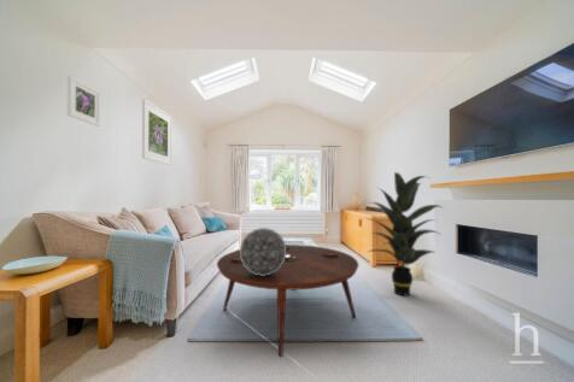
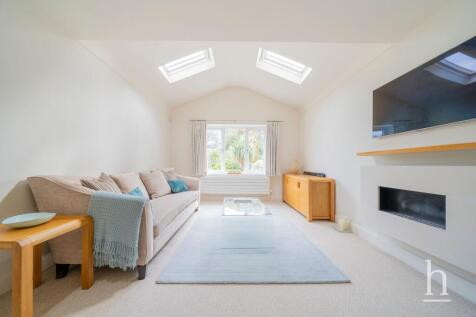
- indoor plant [365,171,443,298]
- coffee table [216,243,359,358]
- decorative sphere [239,227,287,276]
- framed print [141,99,172,166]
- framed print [66,75,101,128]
